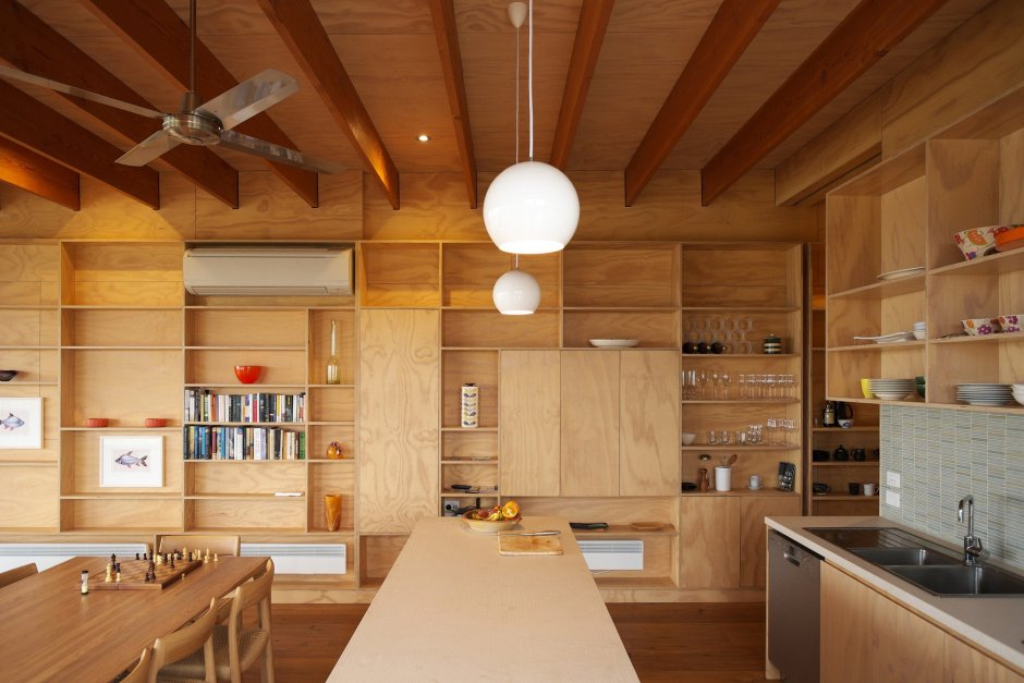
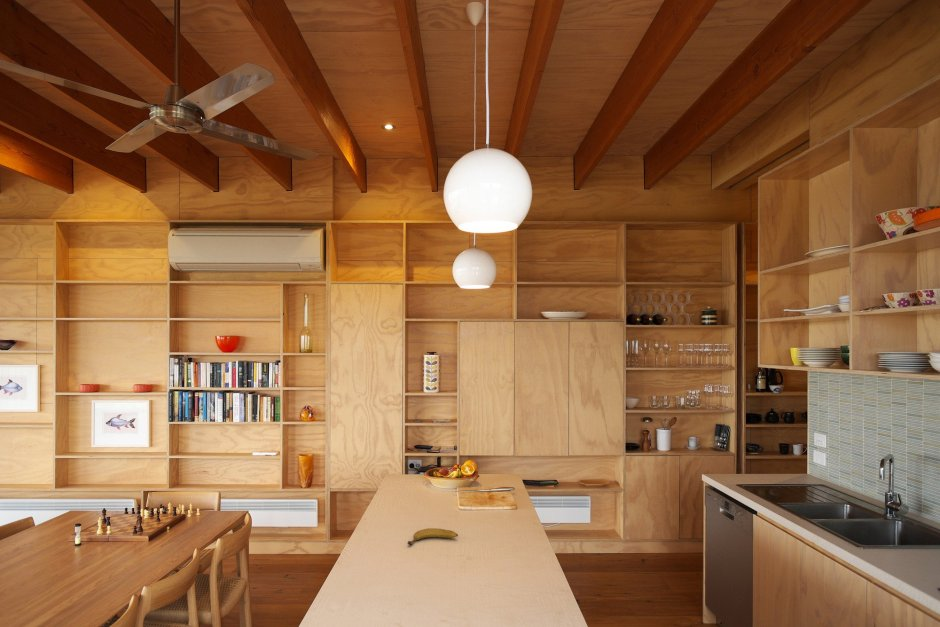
+ fruit [407,527,459,546]
